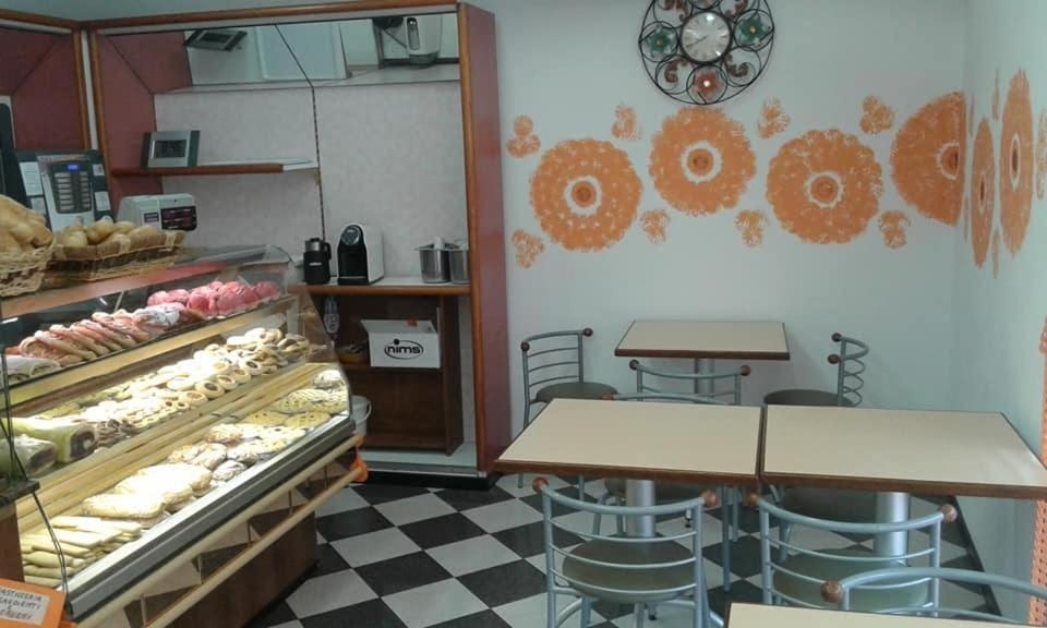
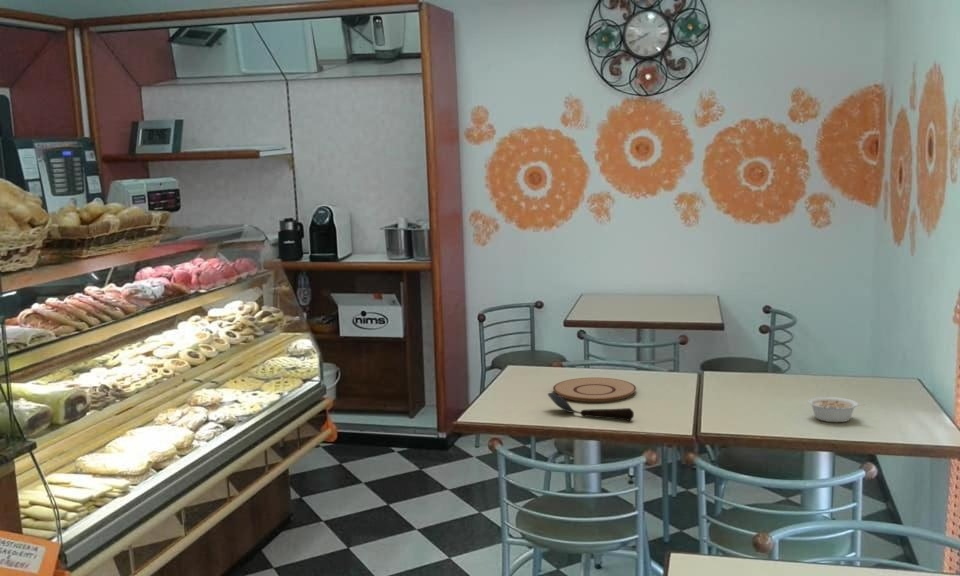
+ spoon [547,392,635,422]
+ legume [807,396,867,423]
+ plate [552,377,637,403]
